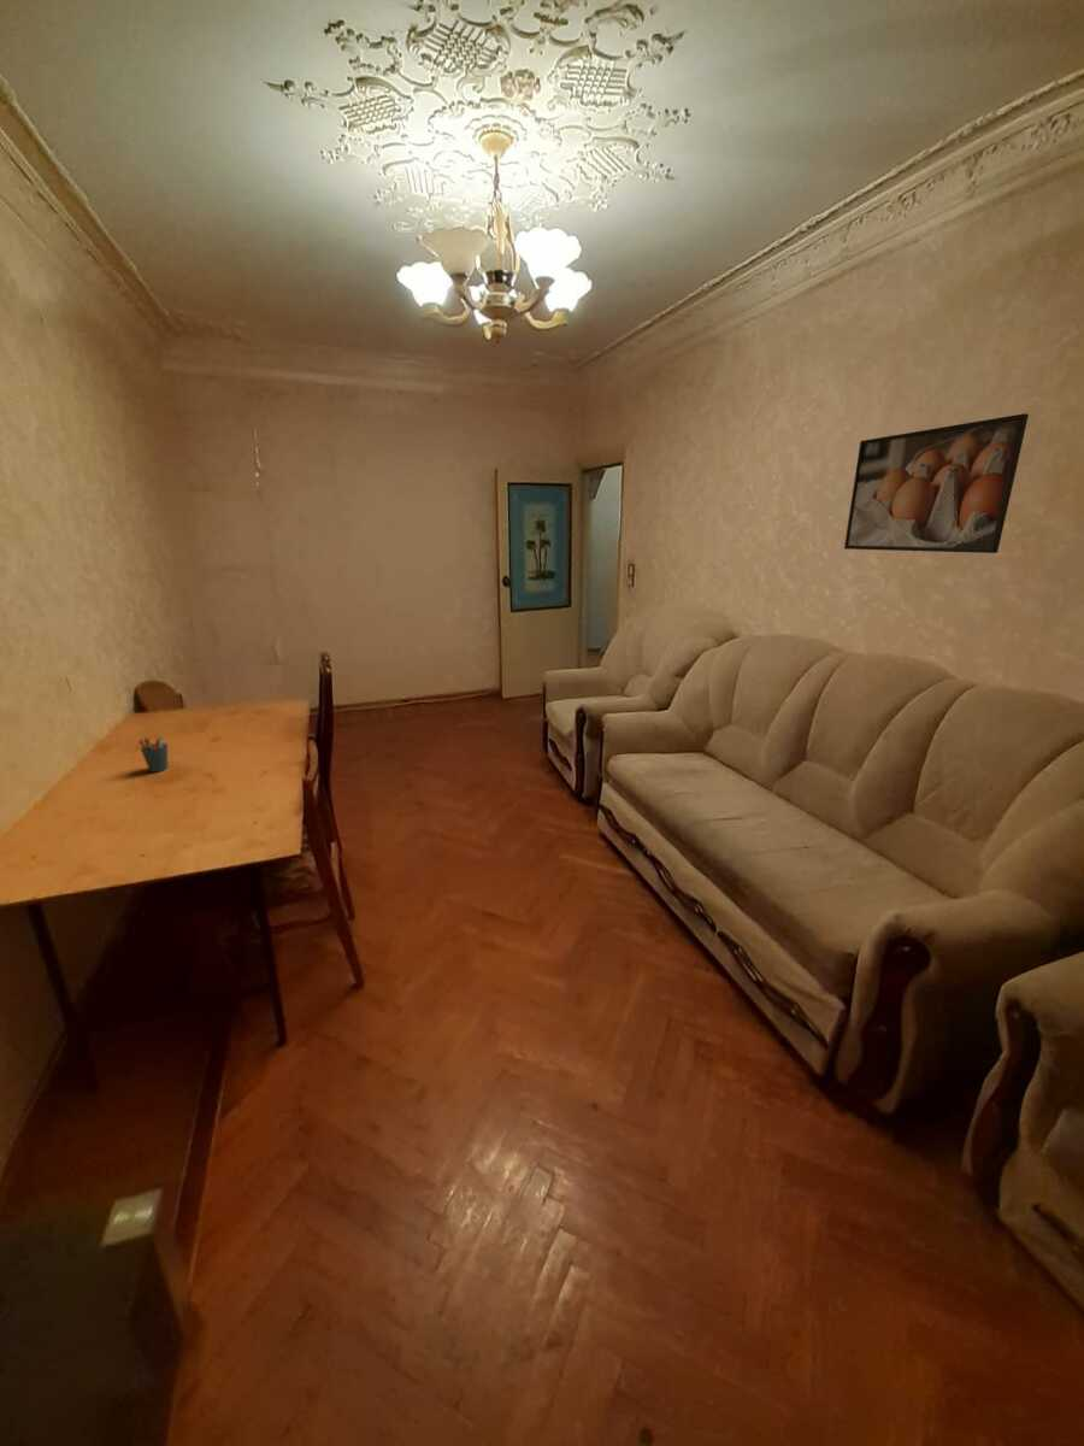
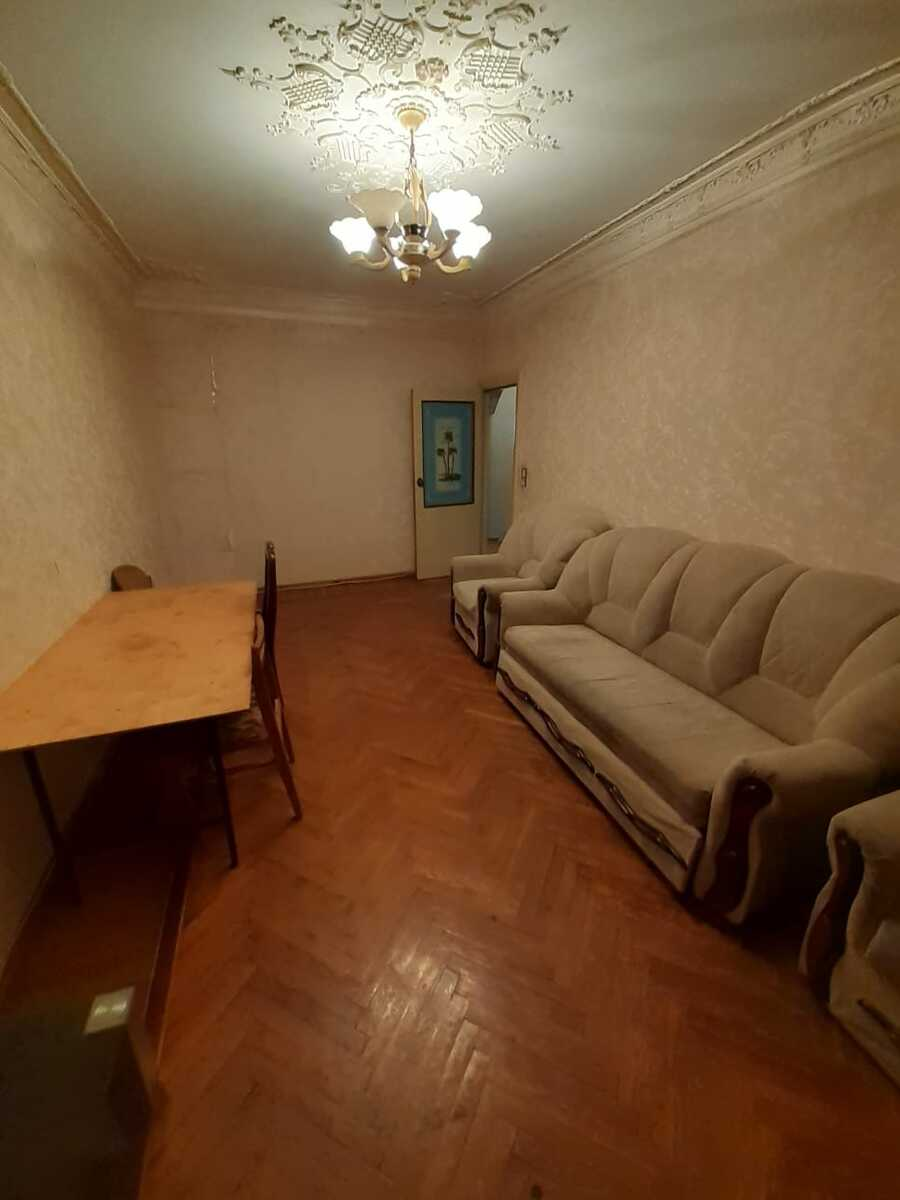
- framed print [843,412,1030,554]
- pen holder [139,734,169,774]
